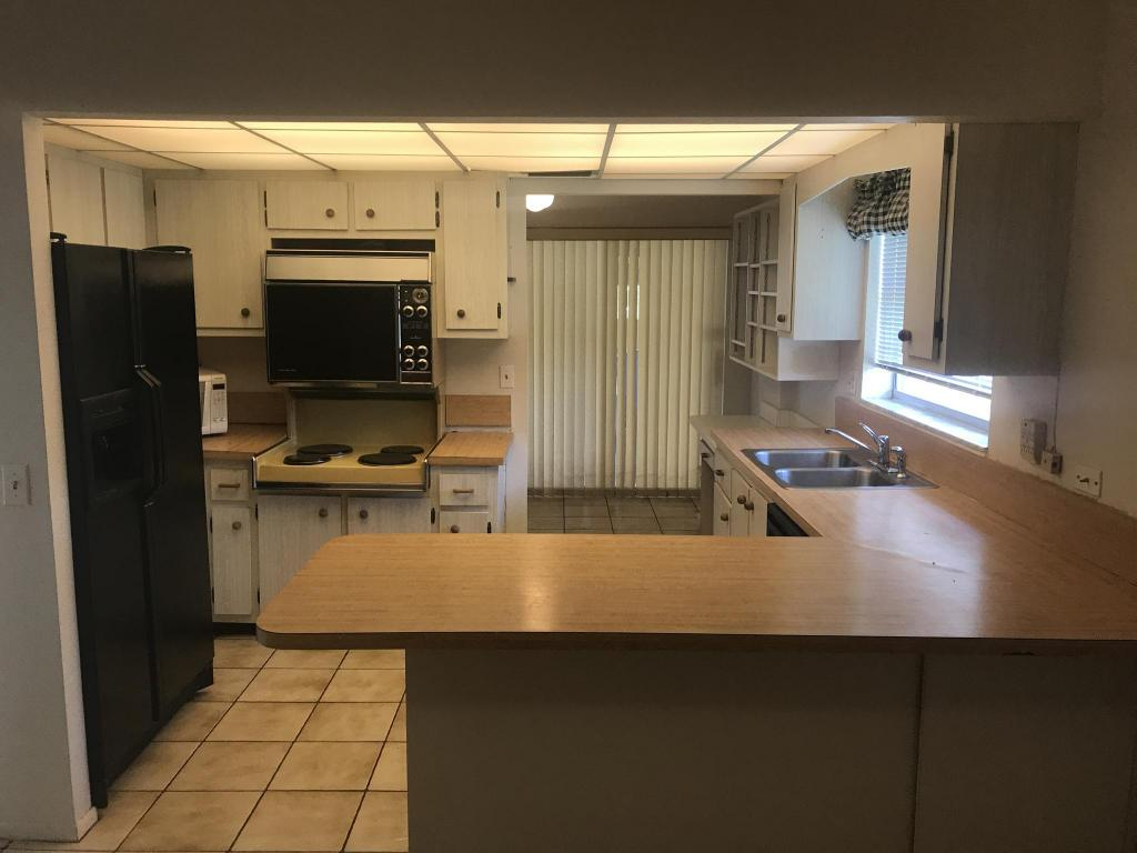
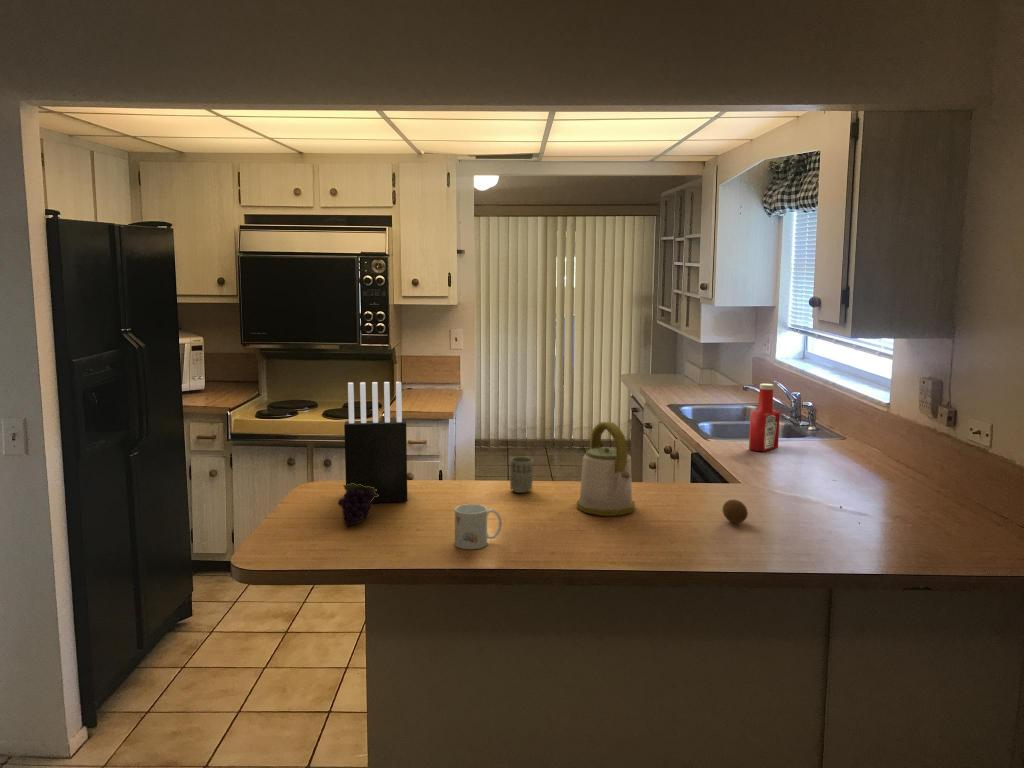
+ cup [509,456,534,494]
+ kettle [576,421,636,517]
+ mug [454,503,503,550]
+ fruit [722,498,749,524]
+ fruit [337,483,379,527]
+ soap bottle [748,383,781,452]
+ knife block [343,381,408,504]
